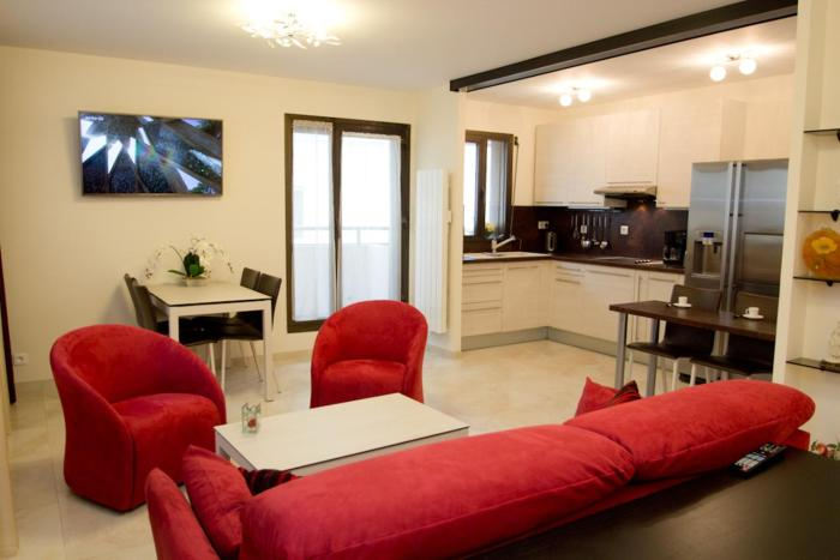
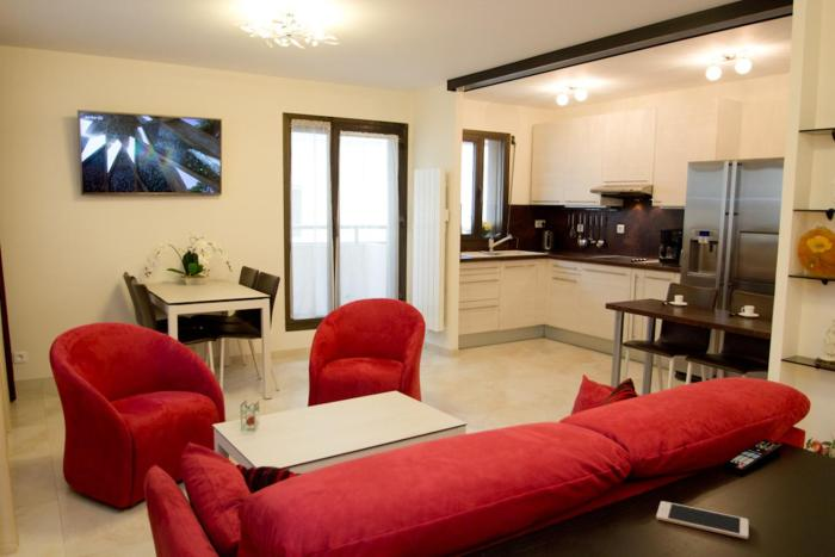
+ cell phone [655,500,749,540]
